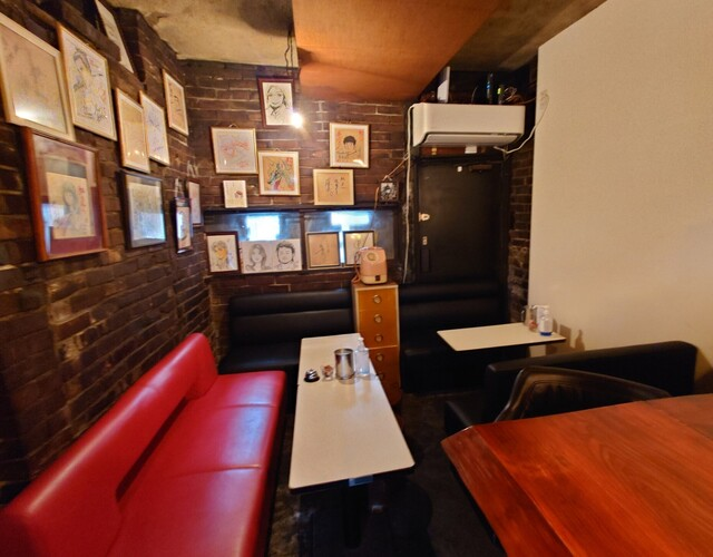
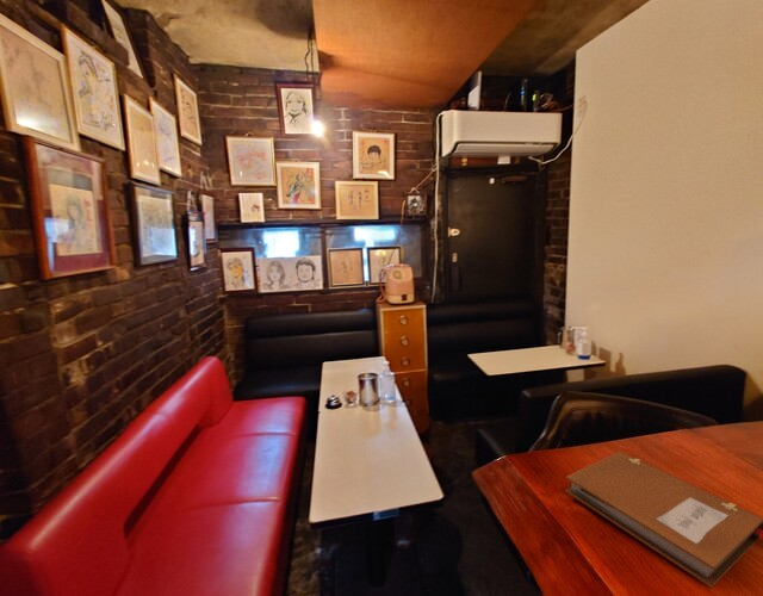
+ notebook [564,451,763,589]
